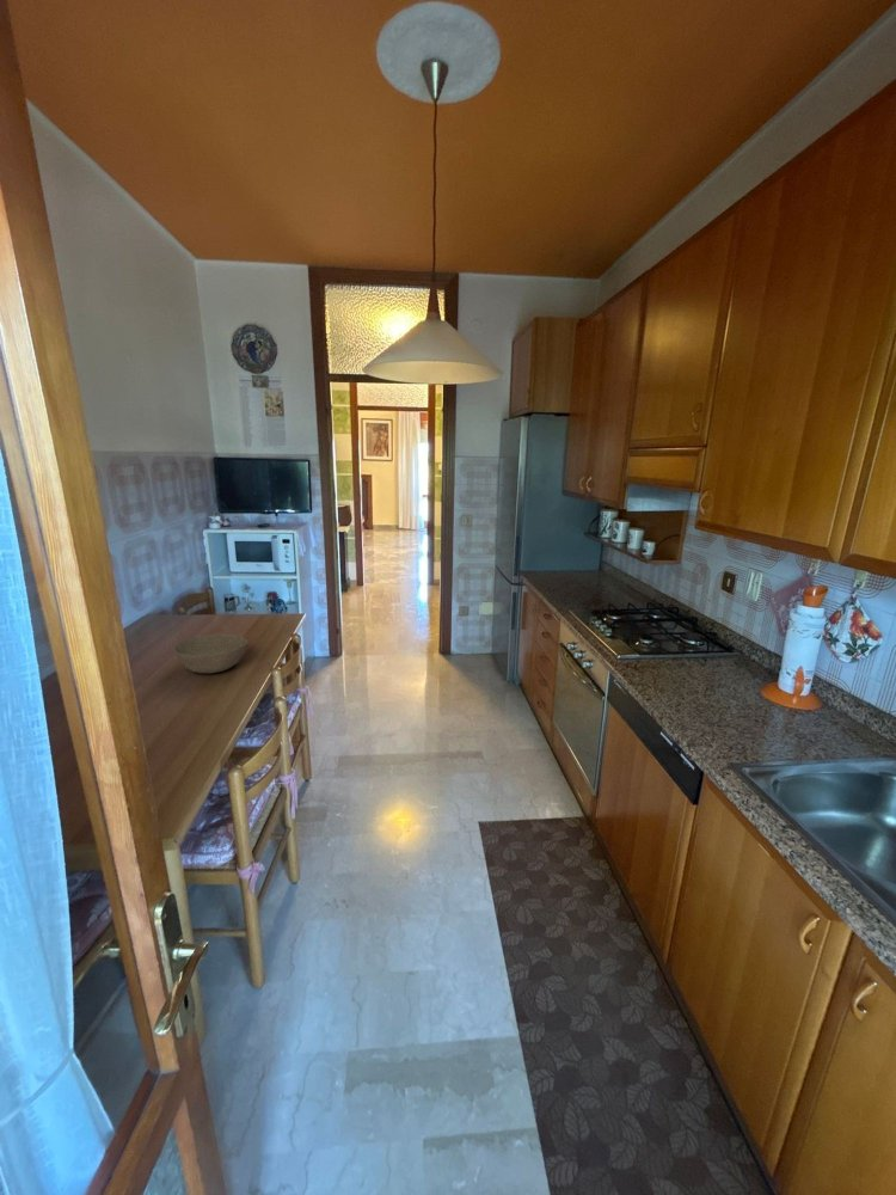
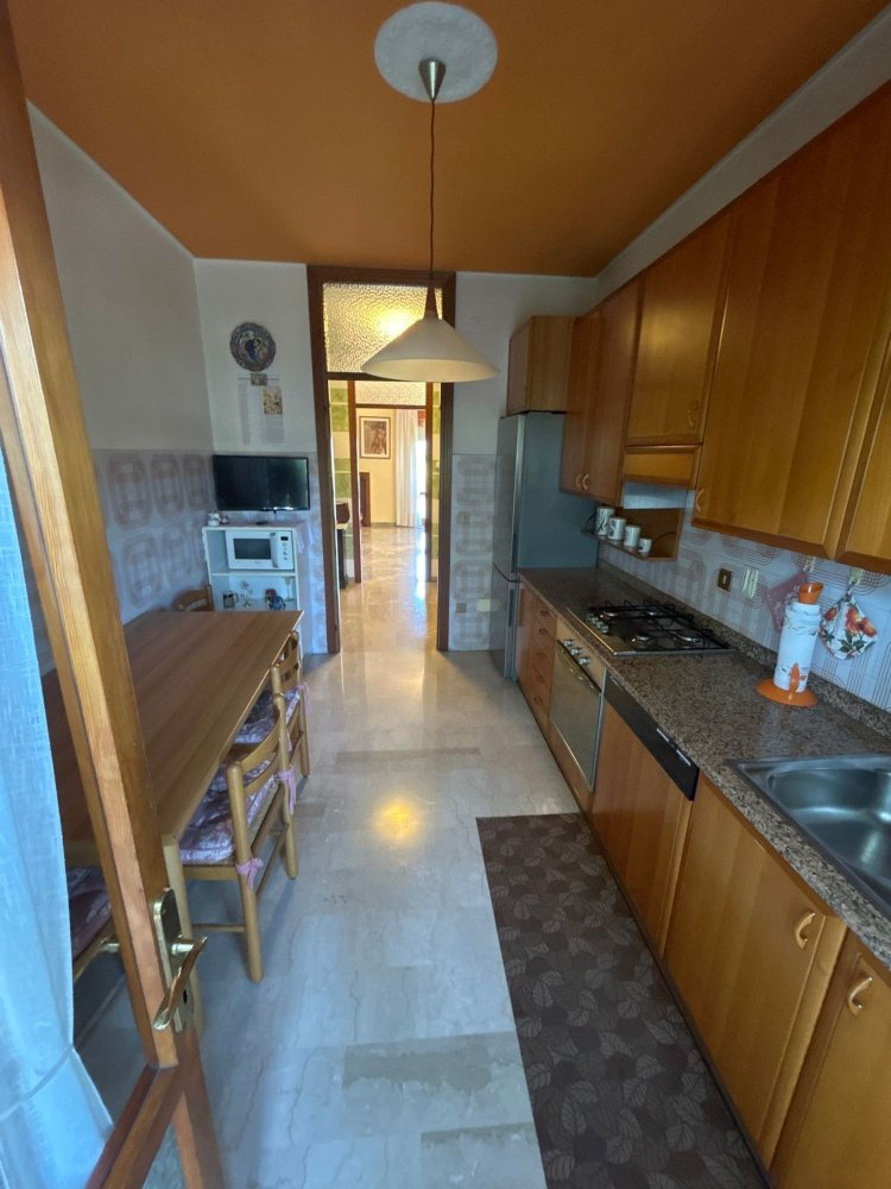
- bowl [172,633,250,674]
